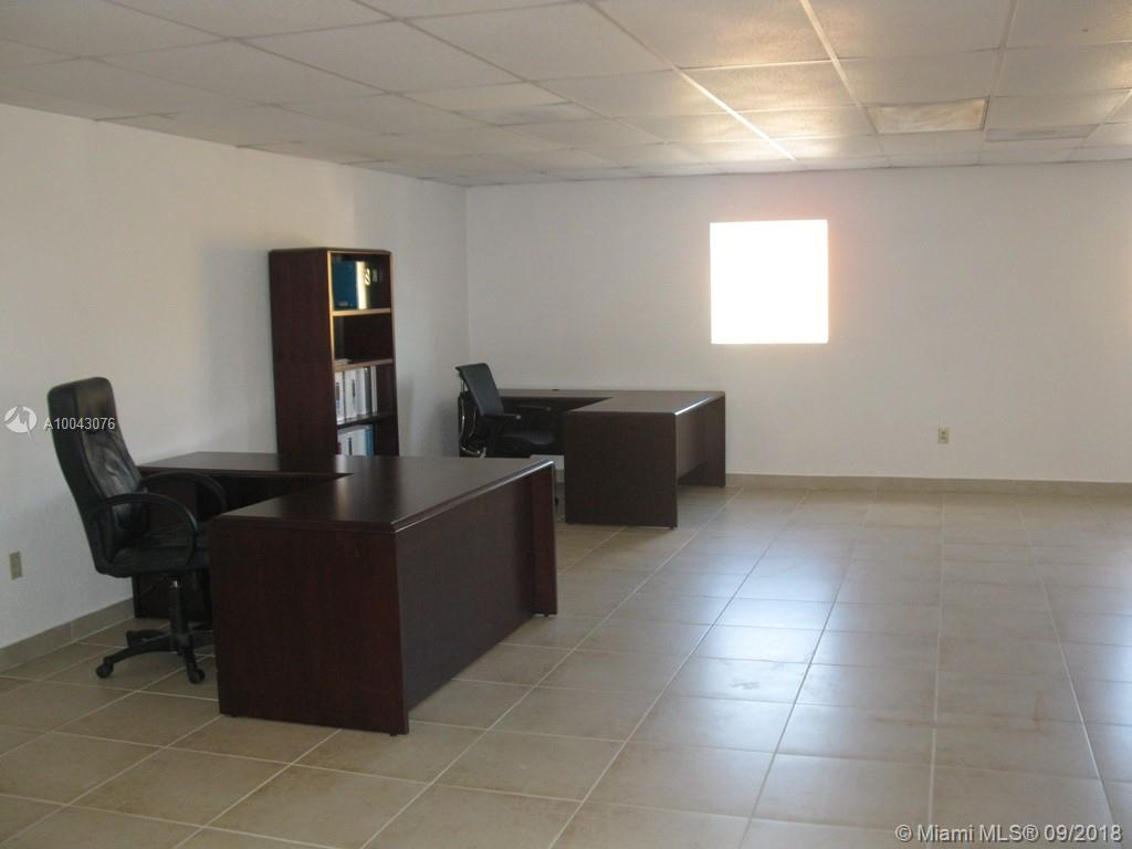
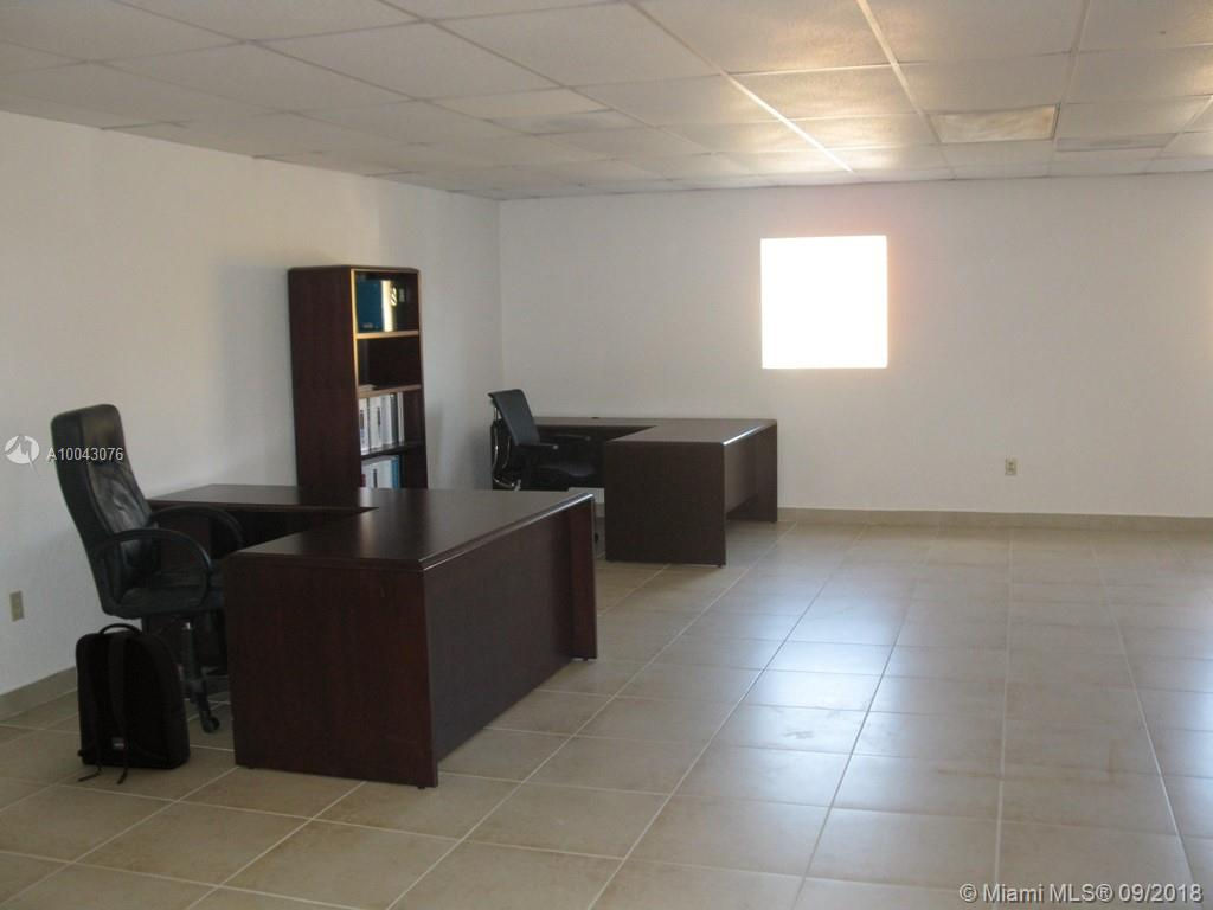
+ backpack [73,622,192,784]
